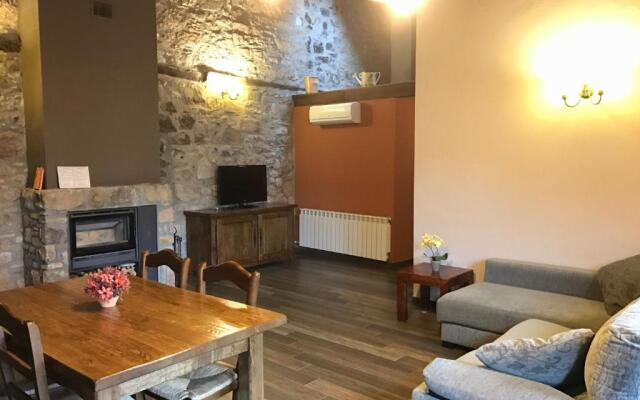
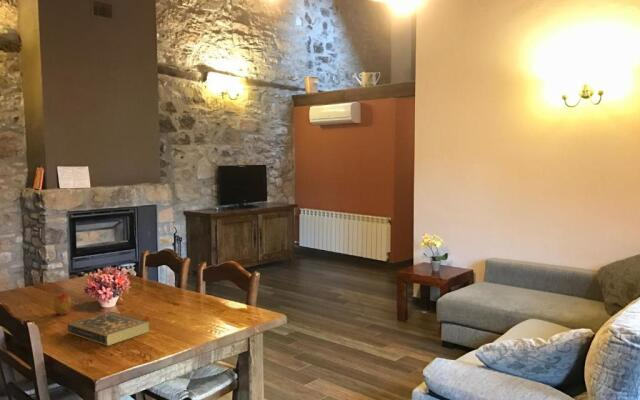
+ book [67,310,150,347]
+ apple [52,291,72,316]
